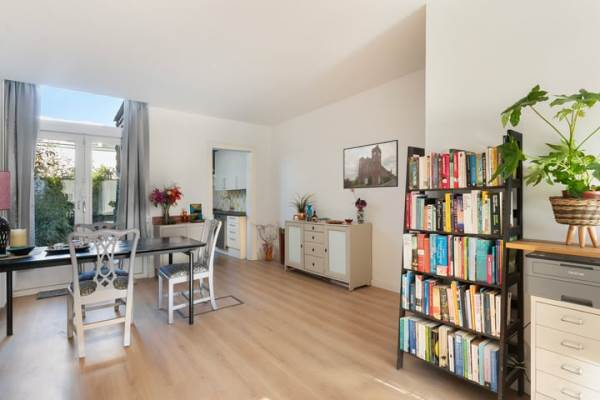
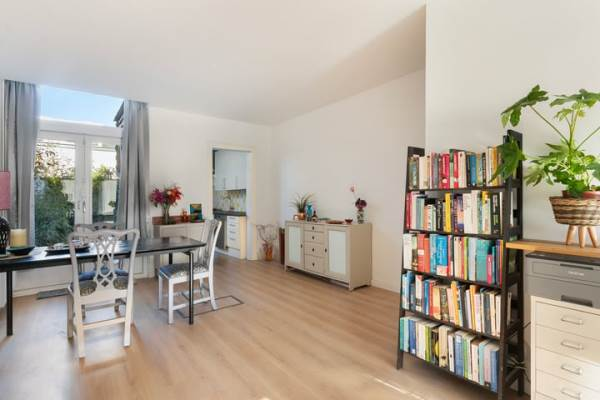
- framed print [342,139,399,190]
